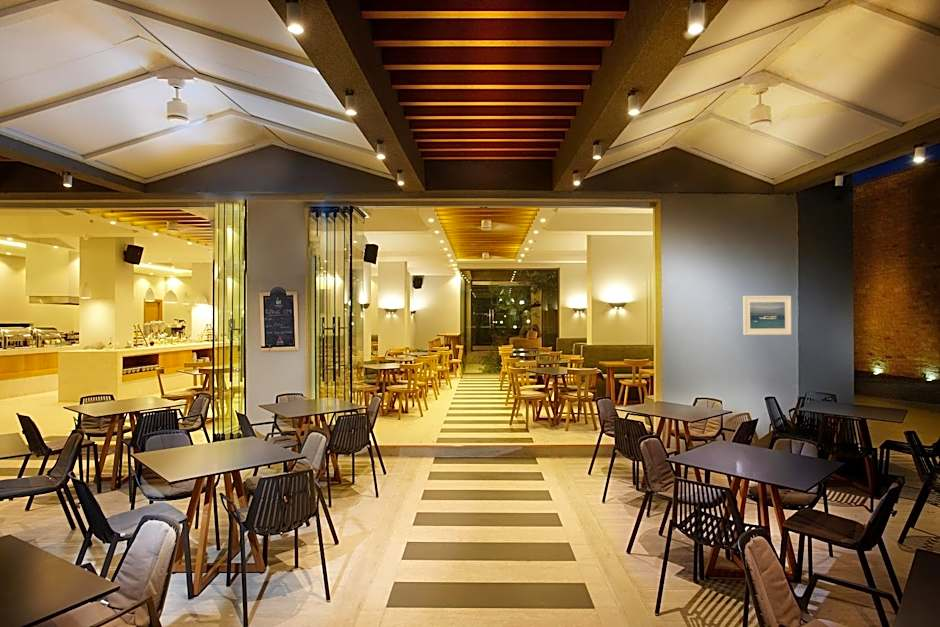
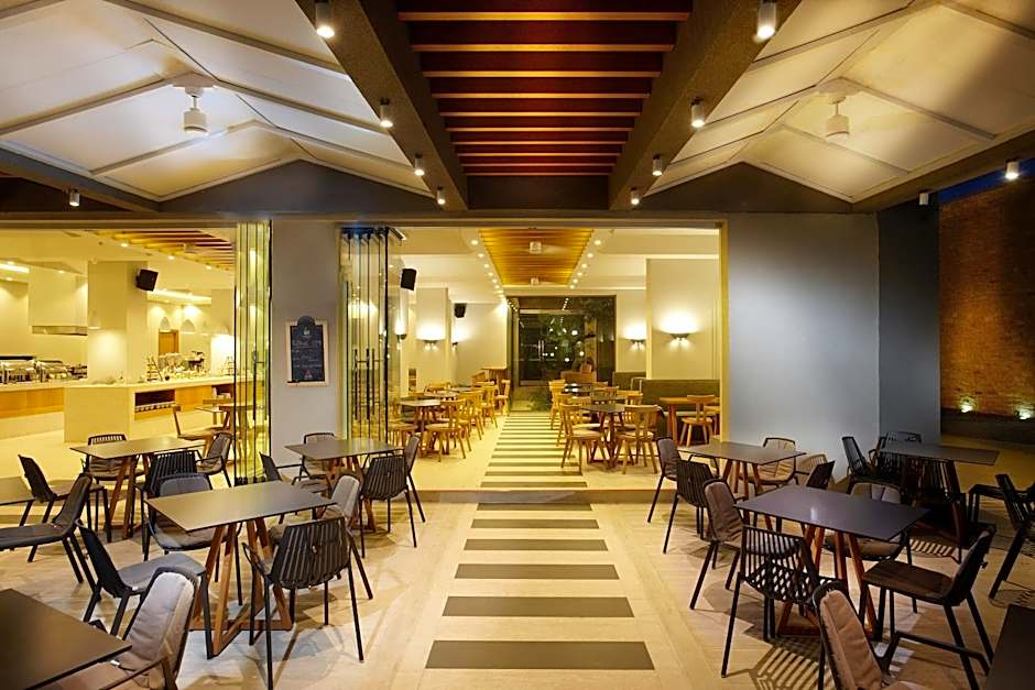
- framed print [742,295,793,336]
